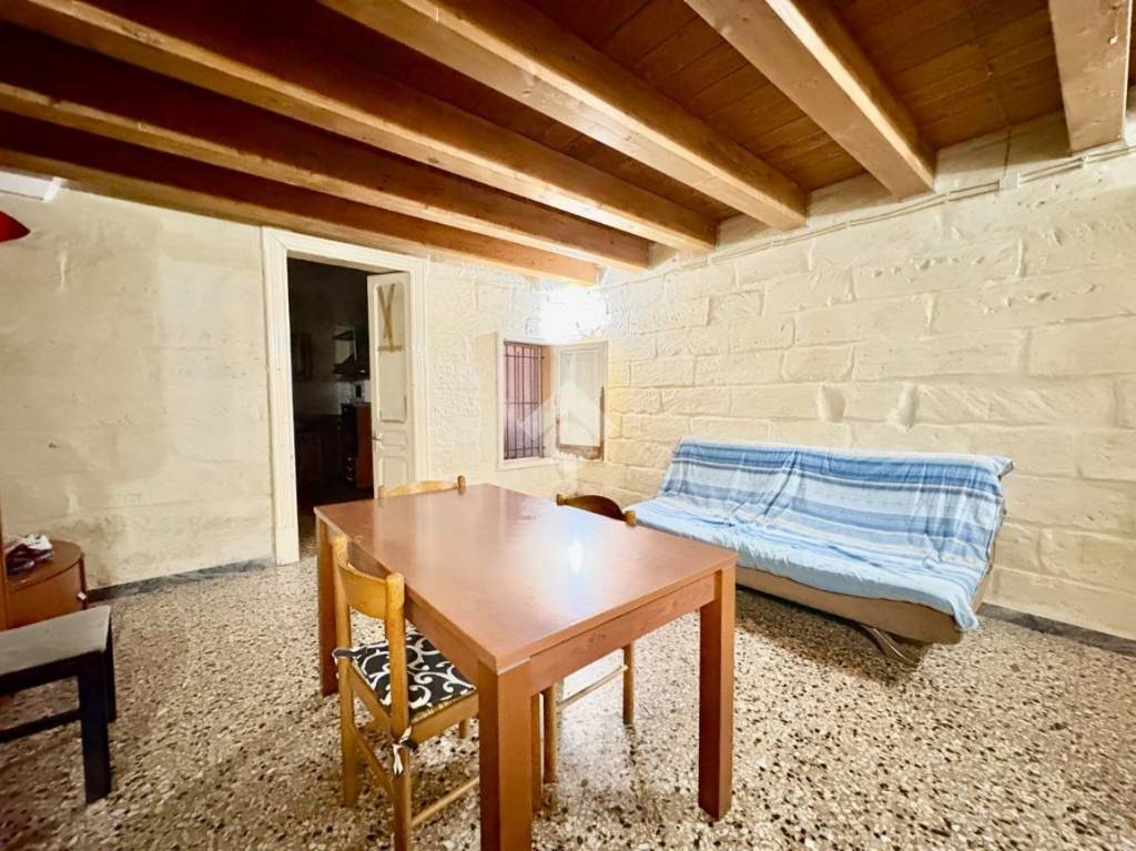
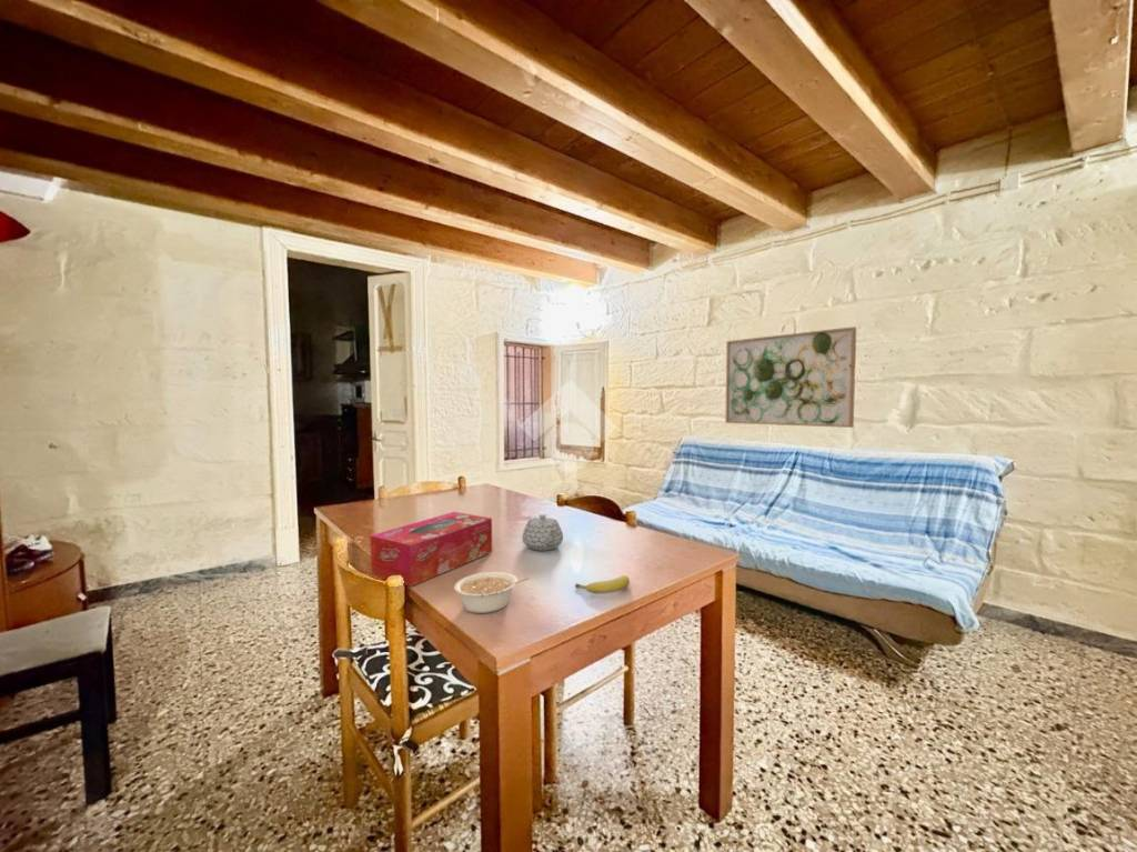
+ teapot [521,513,564,552]
+ fruit [574,574,631,594]
+ wall art [724,325,857,429]
+ legume [453,571,531,614]
+ tissue box [369,511,493,588]
